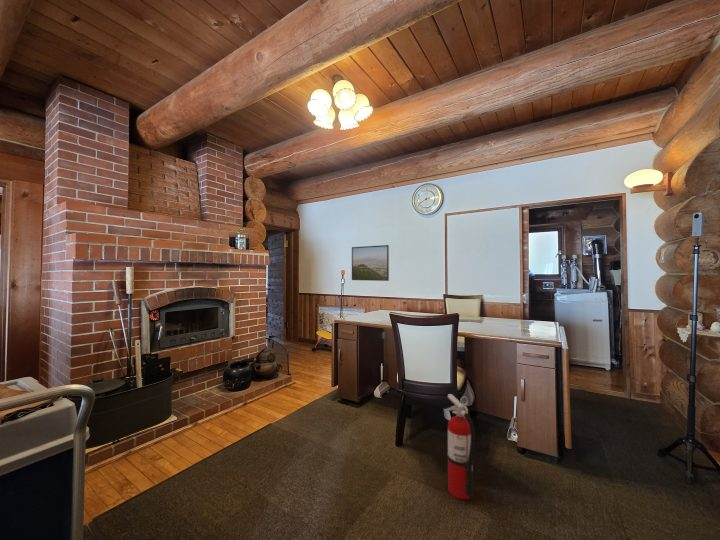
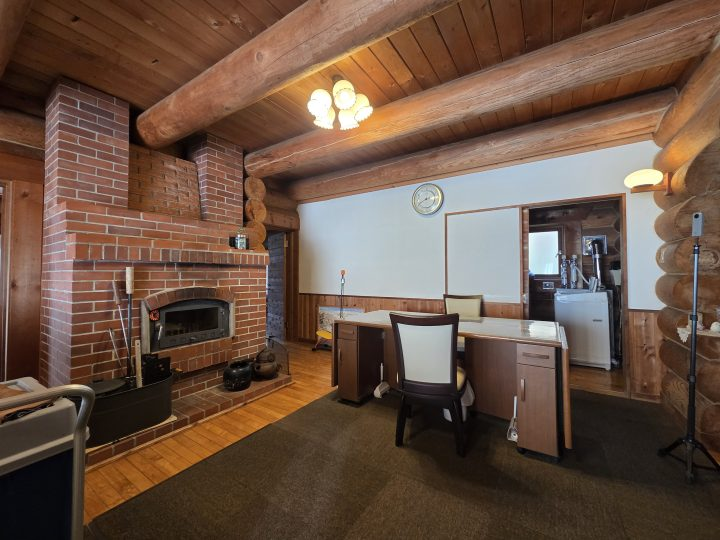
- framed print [351,244,390,282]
- fire extinguisher [445,393,476,500]
